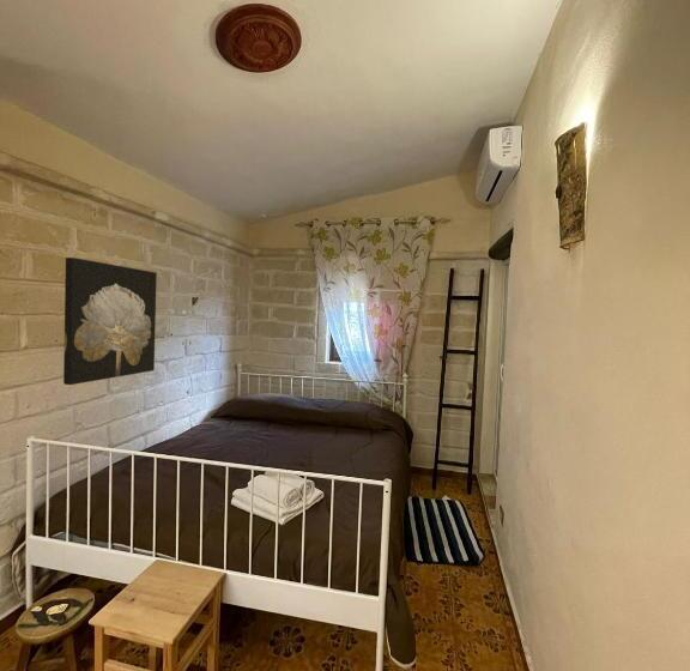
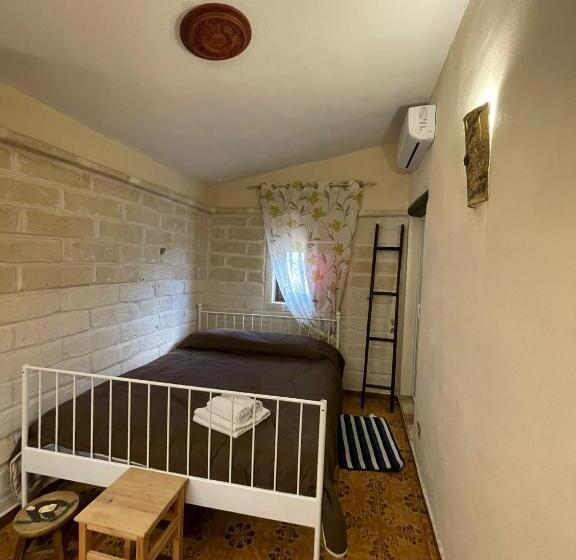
- wall art [62,256,158,386]
